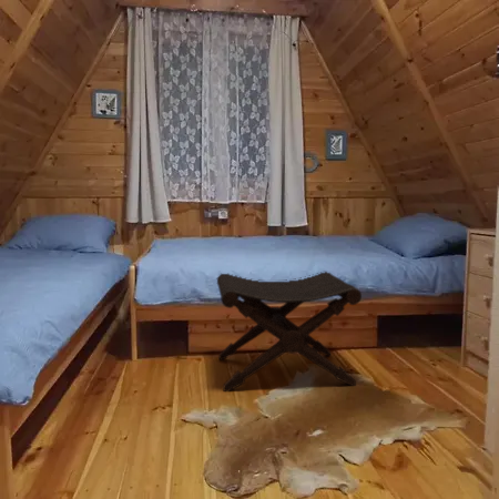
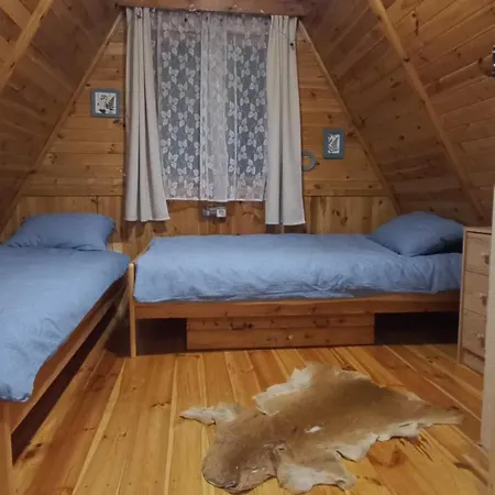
- footstool [216,271,363,393]
